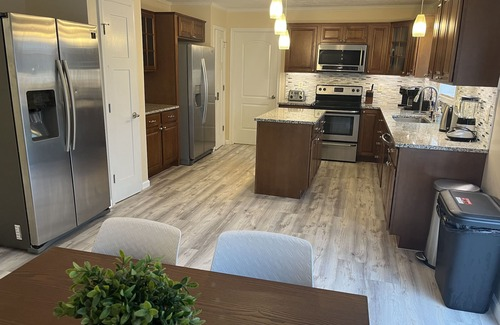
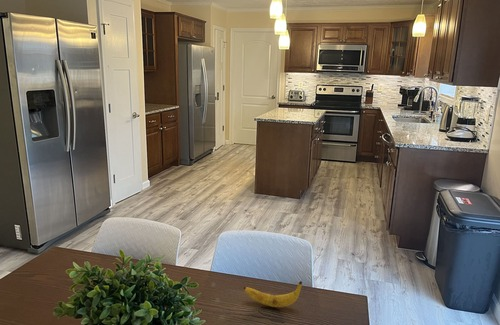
+ banana [243,280,303,308]
